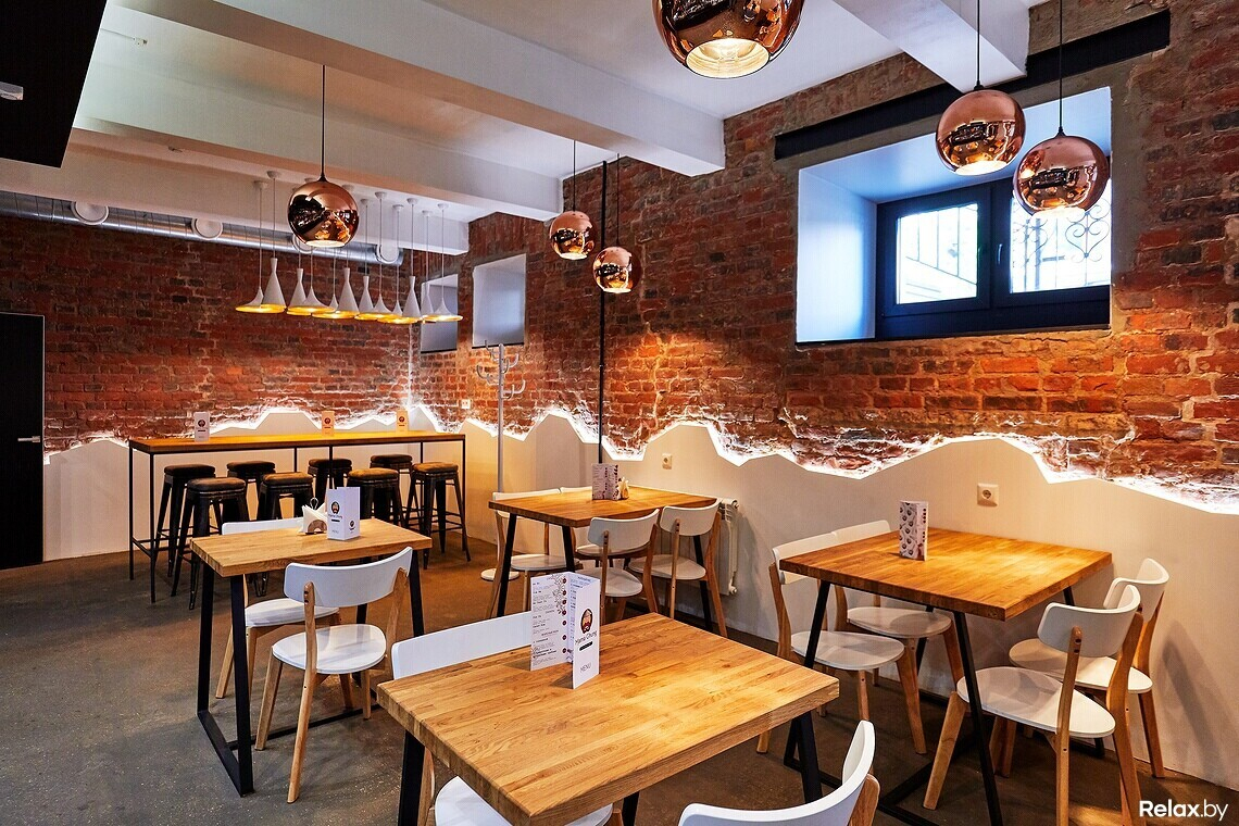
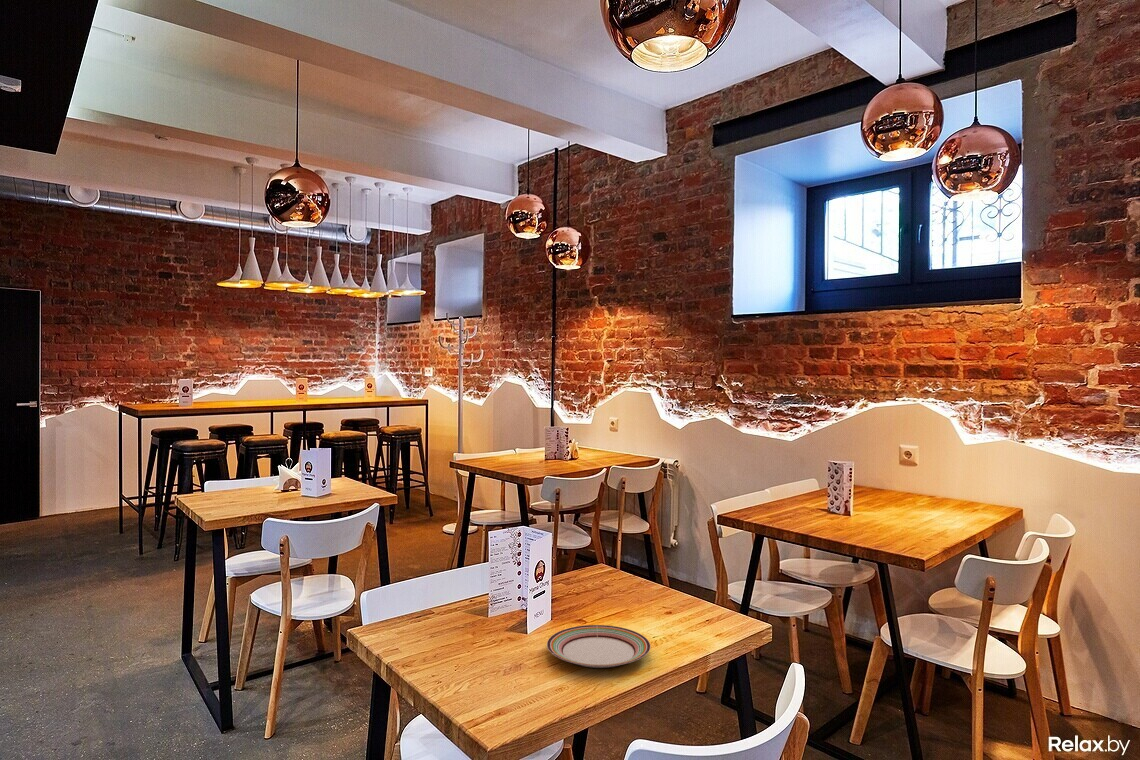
+ plate [546,624,651,669]
